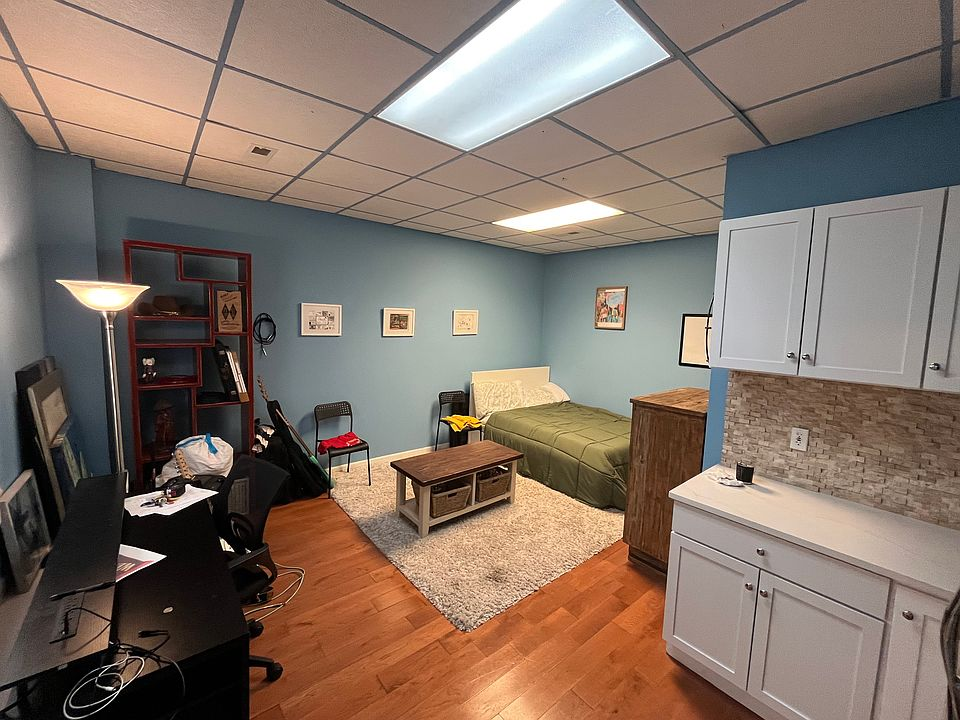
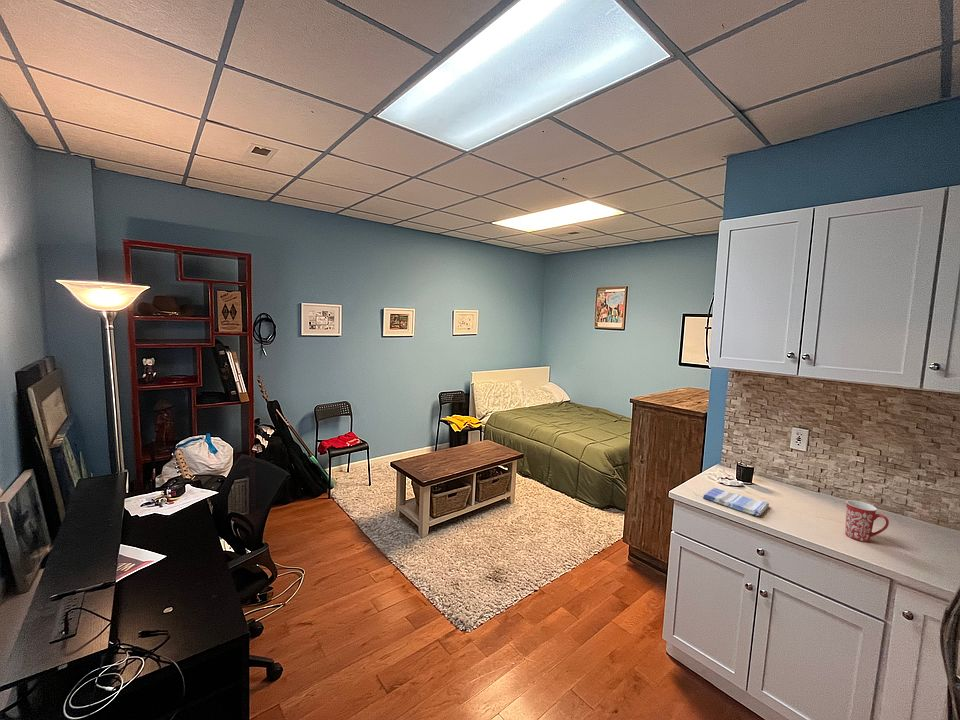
+ mug [844,499,890,543]
+ dish towel [702,487,770,517]
